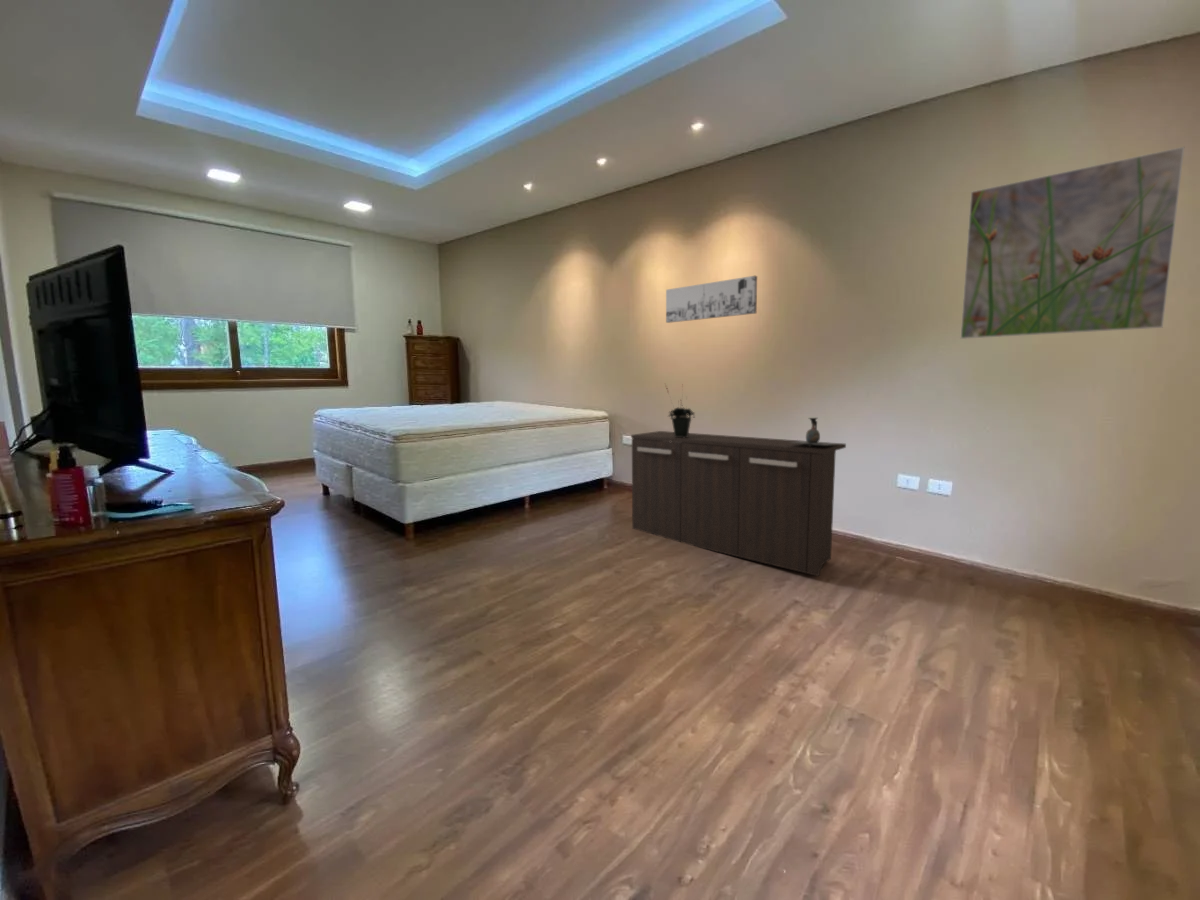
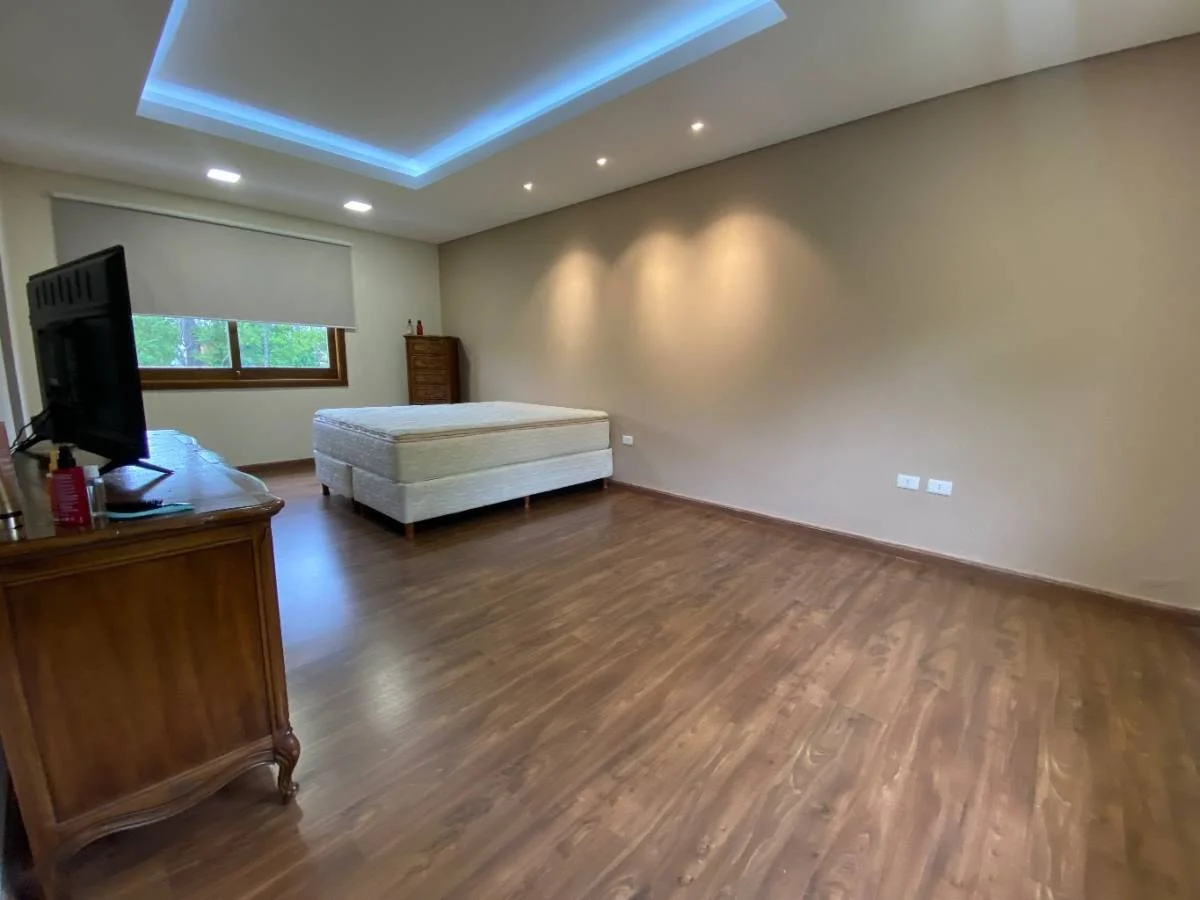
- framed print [960,146,1185,340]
- wall art [665,275,758,324]
- potted plant [664,383,696,438]
- decorative vase [789,417,841,446]
- storage cabinet [630,430,847,577]
